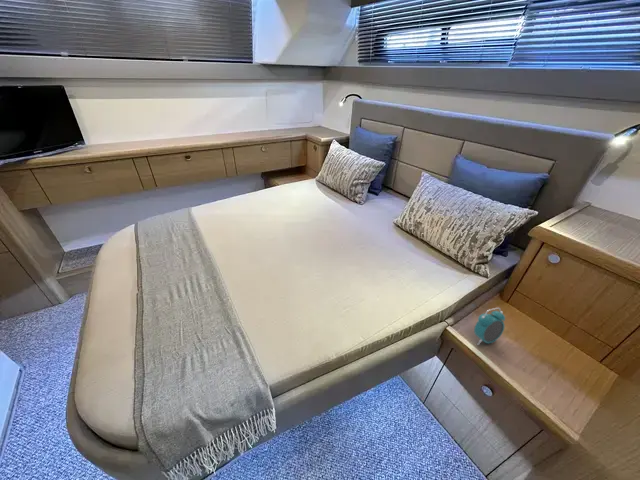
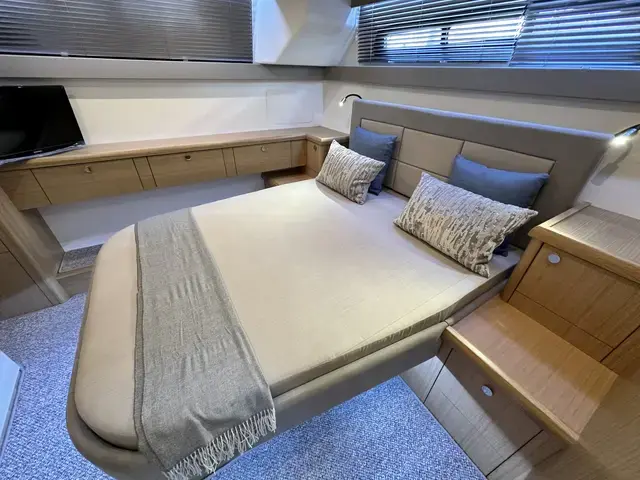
- alarm clock [473,307,506,346]
